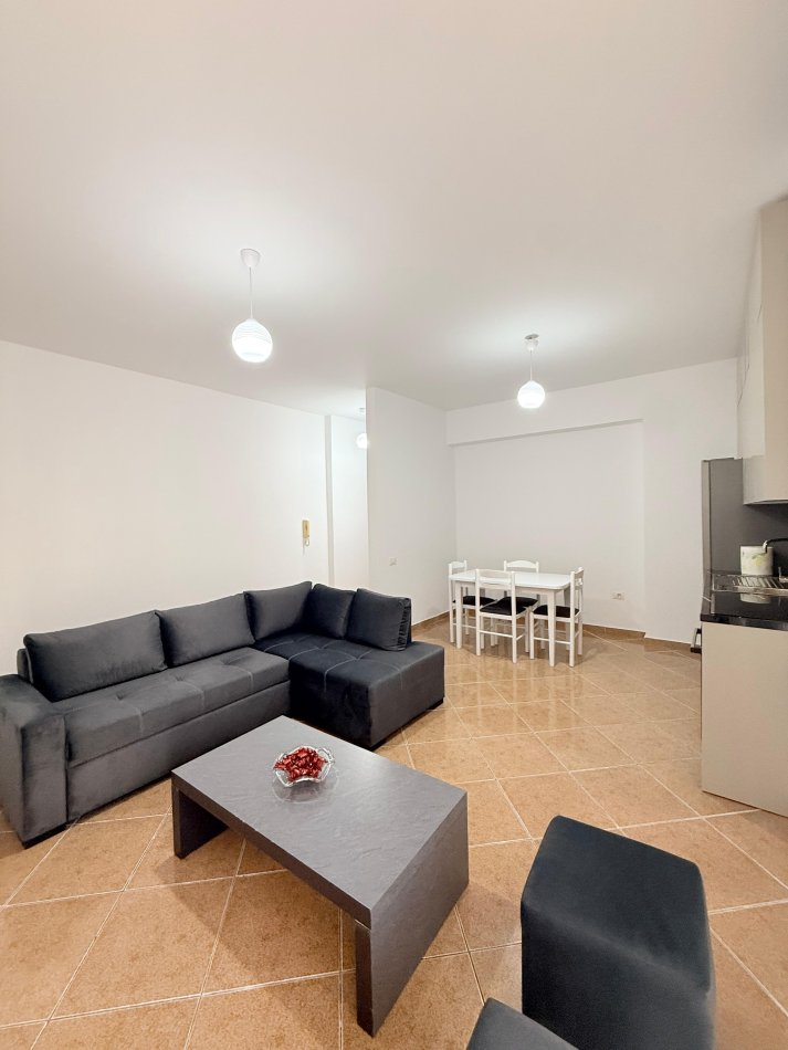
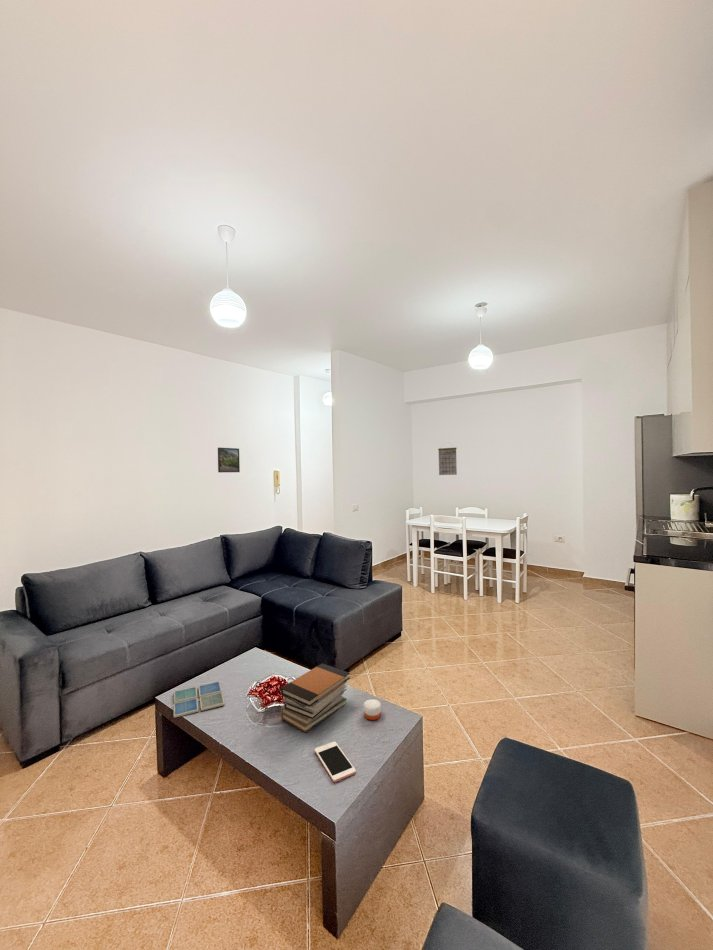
+ candle [363,692,382,721]
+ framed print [217,447,241,473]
+ calendar [437,441,458,476]
+ drink coaster [173,680,226,719]
+ book stack [279,663,351,733]
+ cell phone [314,741,357,783]
